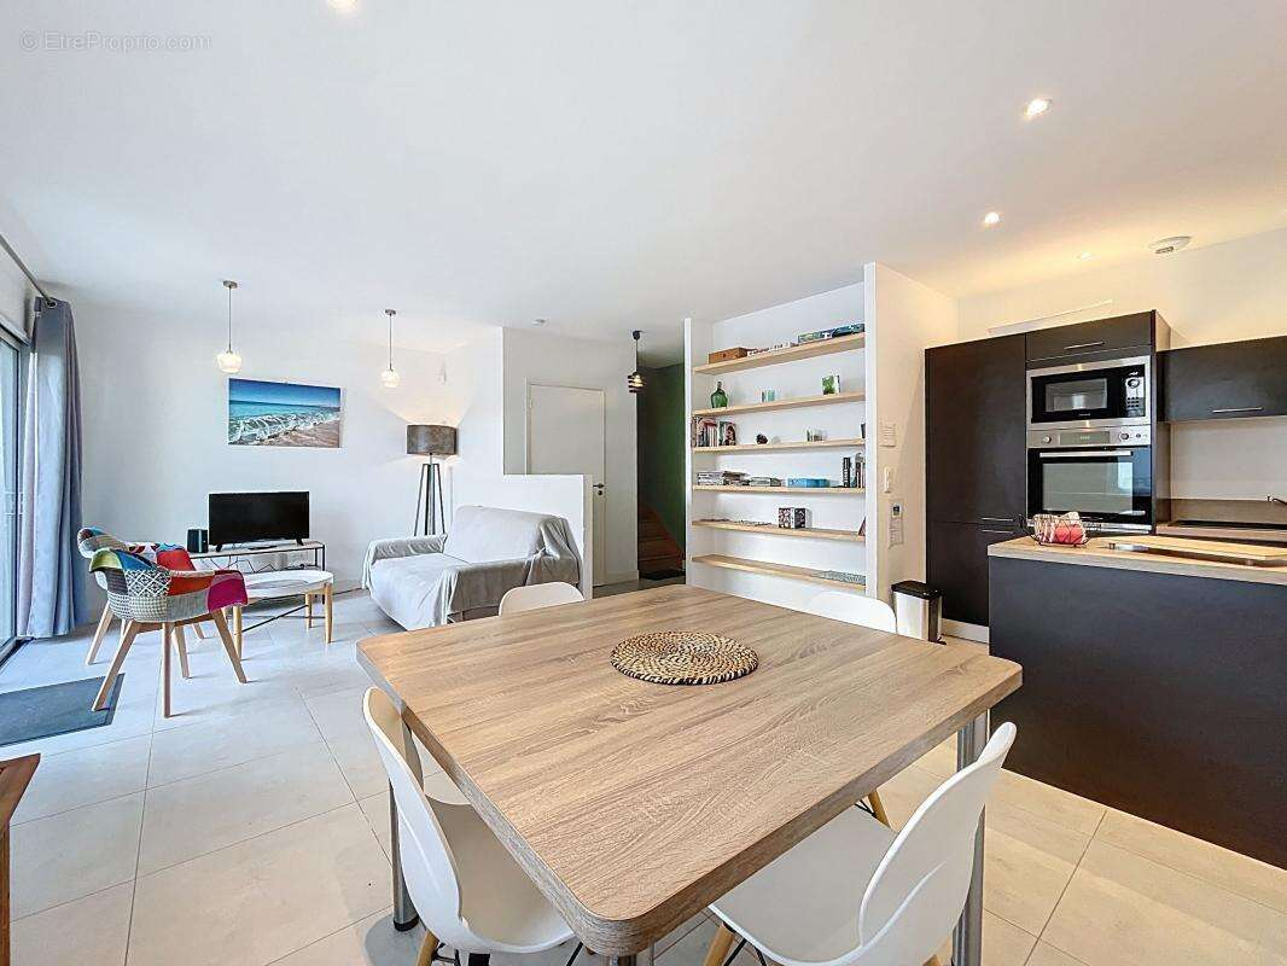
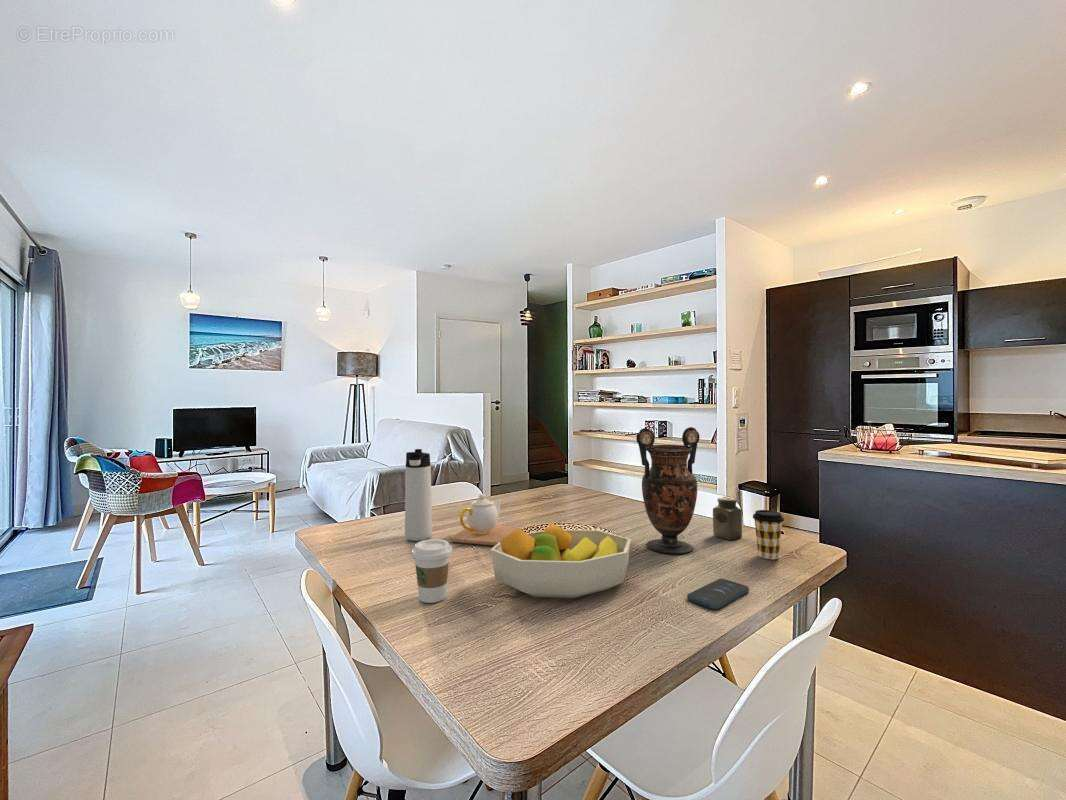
+ salt shaker [712,496,743,541]
+ vase [635,426,701,555]
+ smartphone [686,578,750,610]
+ fruit bowl [490,522,632,599]
+ coffee cup [411,538,453,604]
+ thermos bottle [404,448,433,542]
+ coffee cup [752,509,785,560]
+ teapot [450,493,523,546]
